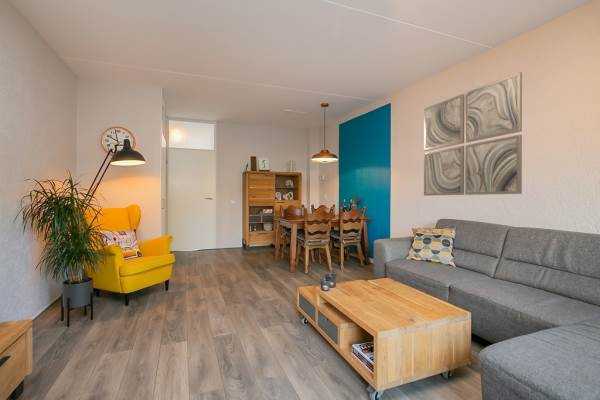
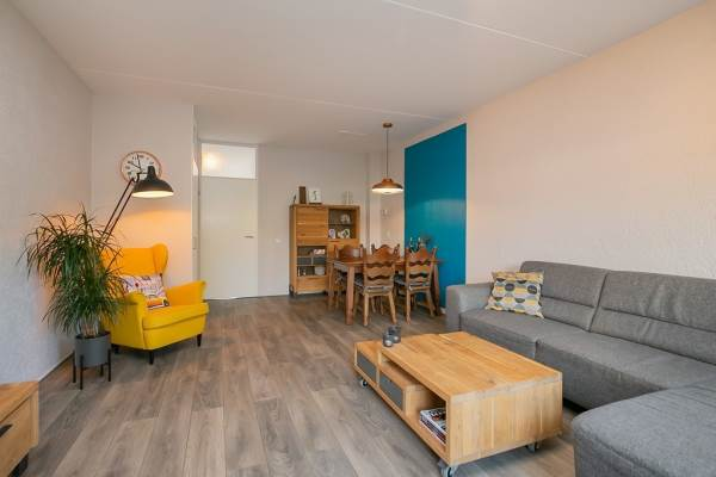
- wall art [423,71,523,197]
